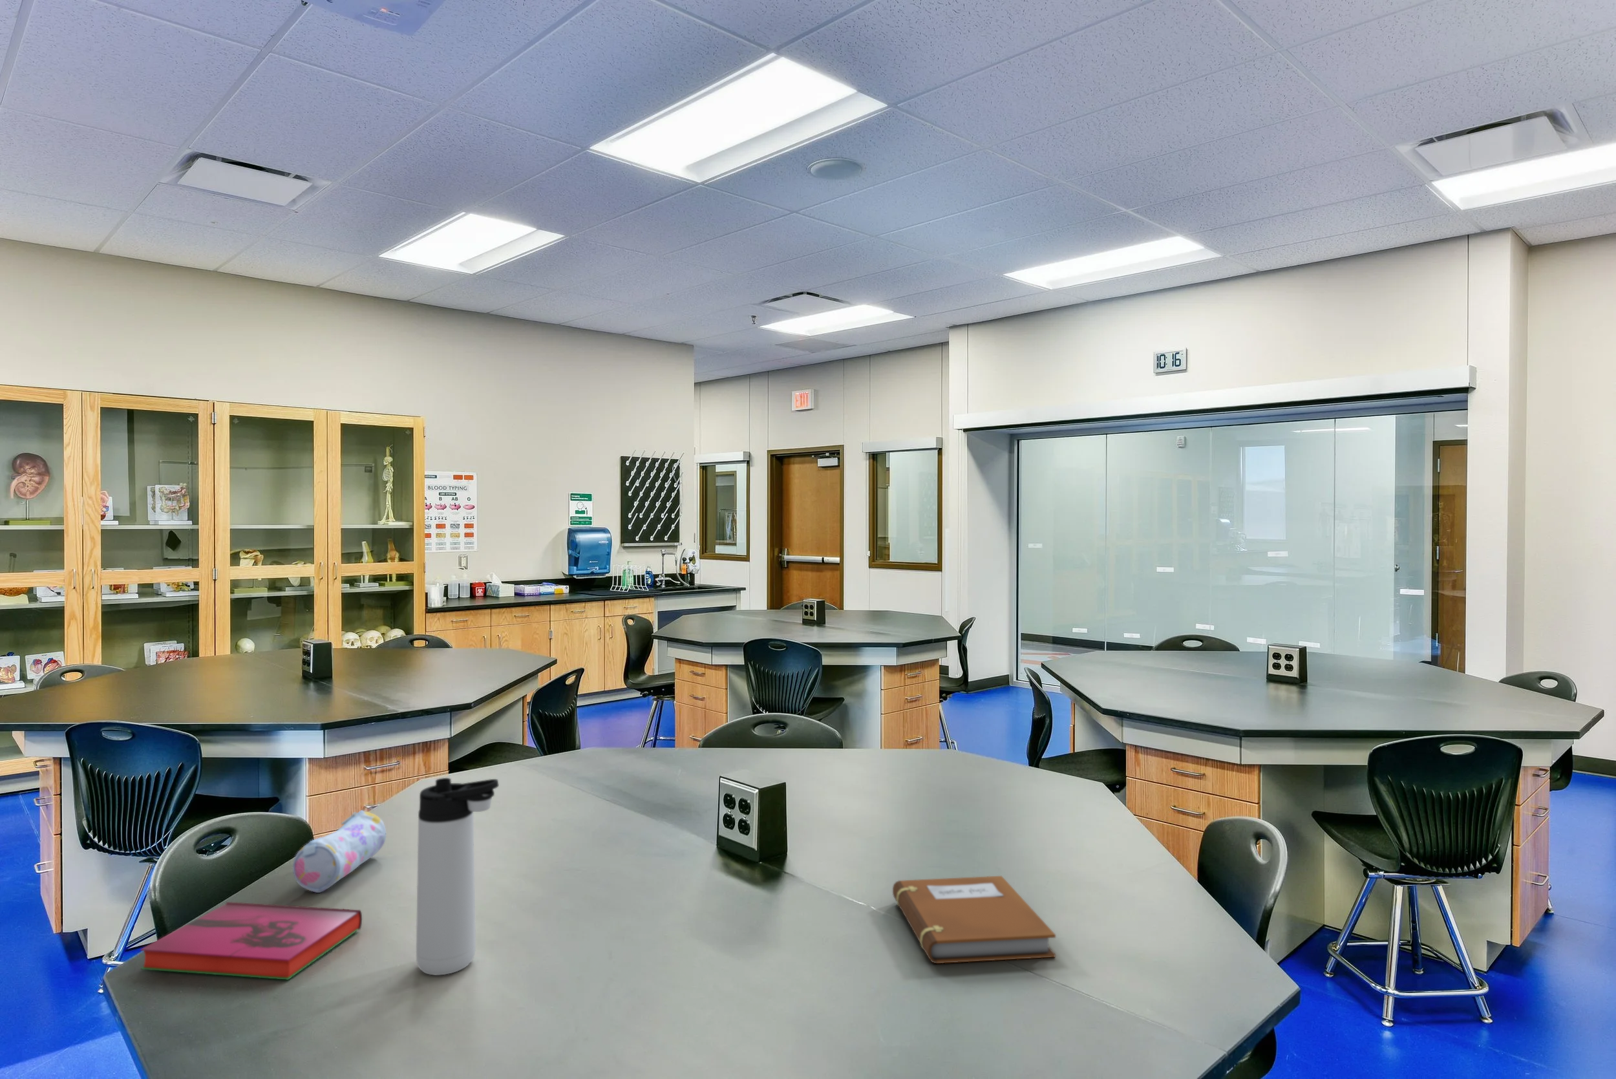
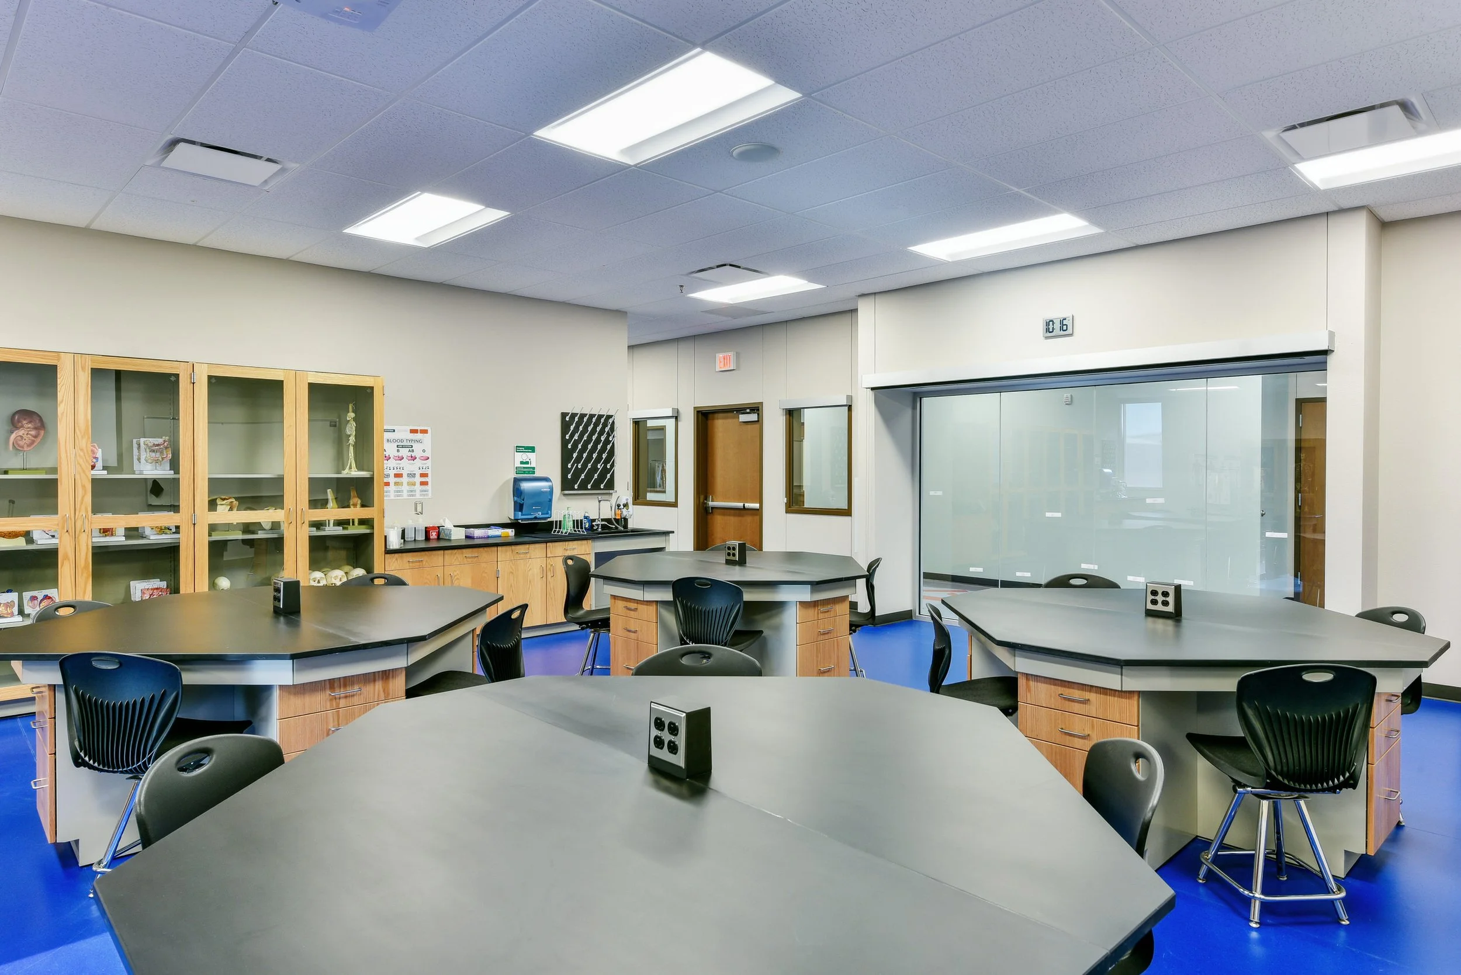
- hardback book [140,901,362,980]
- pencil case [293,809,387,894]
- notebook [892,875,1056,963]
- thermos bottle [415,777,500,975]
